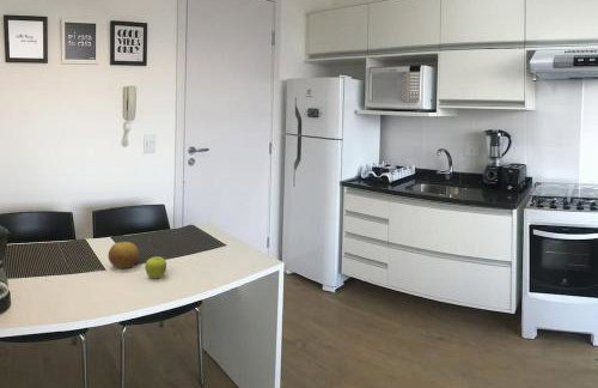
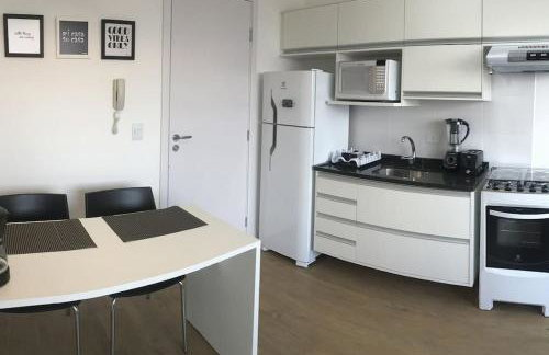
- fruit [144,255,167,279]
- fruit [106,241,140,269]
